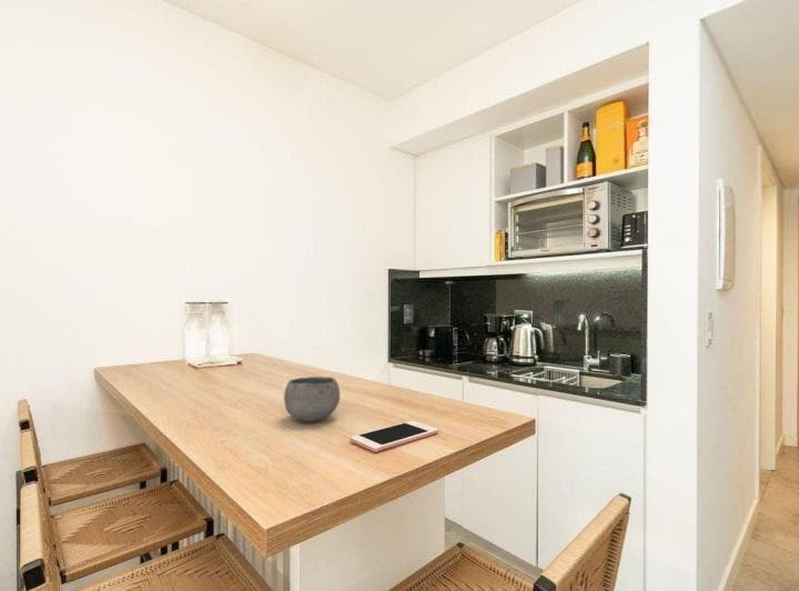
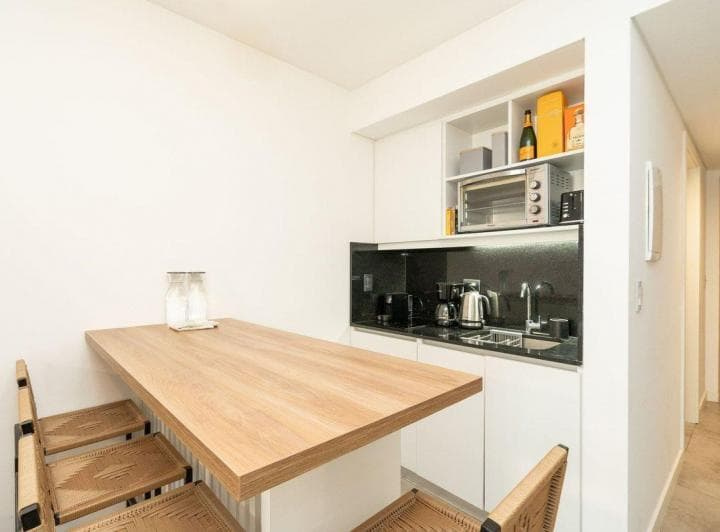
- cell phone [350,420,439,453]
- bowl [283,375,341,422]
